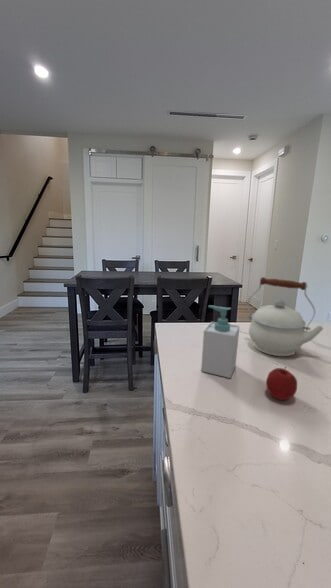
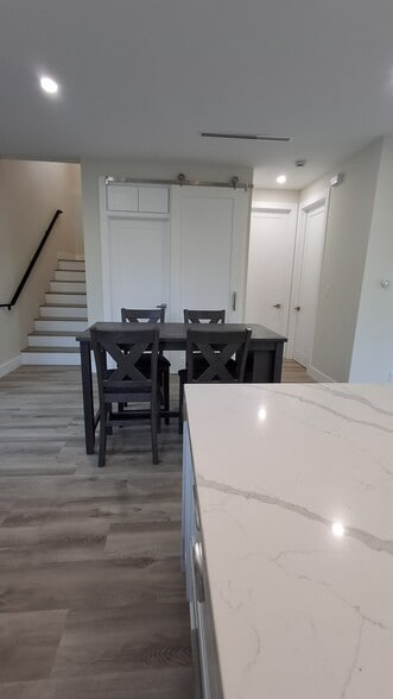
- kettle [246,276,325,357]
- apple [265,366,298,401]
- soap bottle [200,304,240,379]
